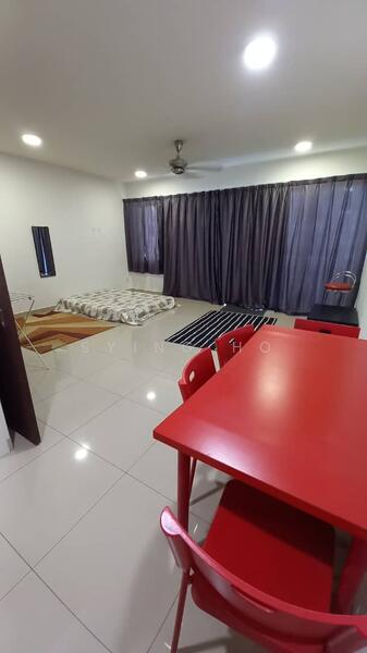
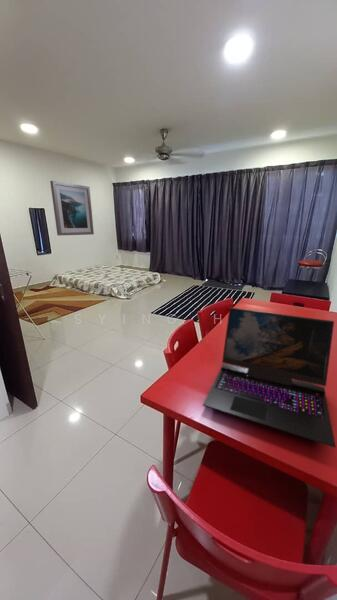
+ wall art [49,180,95,237]
+ laptop [202,306,337,449]
